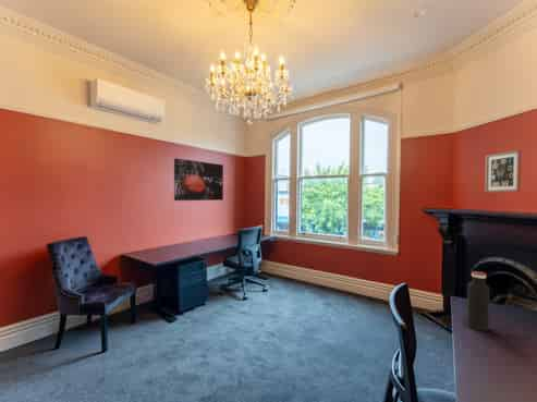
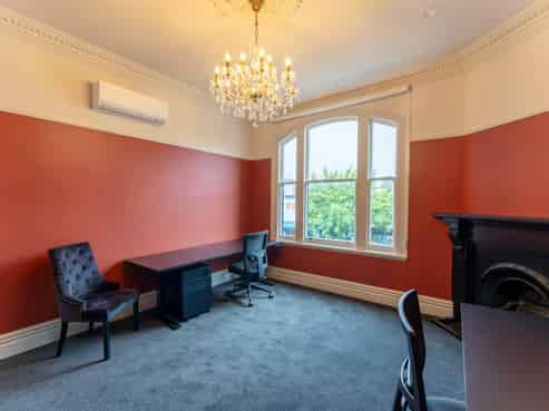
- water bottle [466,270,490,332]
- wall art [173,157,224,202]
- wall art [484,149,522,193]
